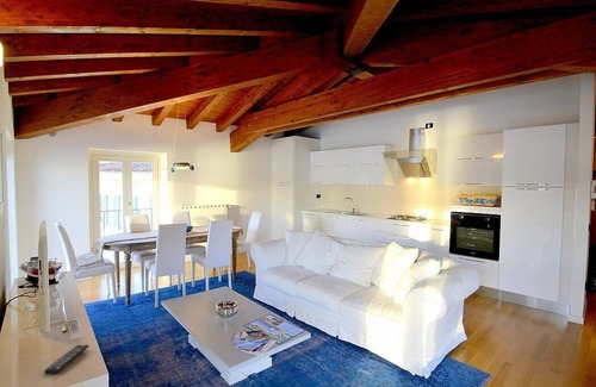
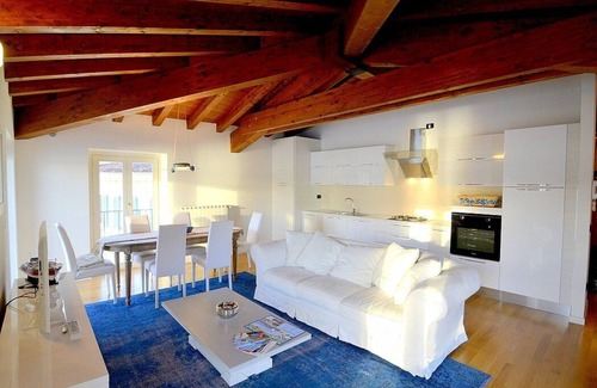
- remote control [43,344,91,376]
